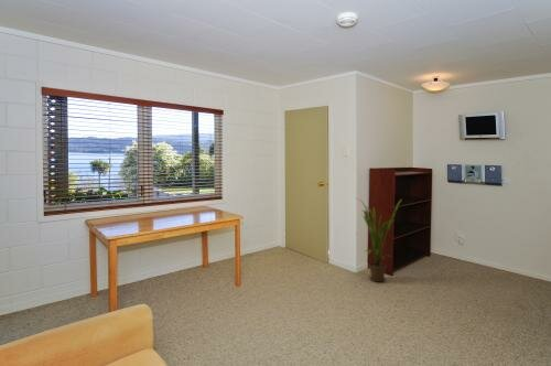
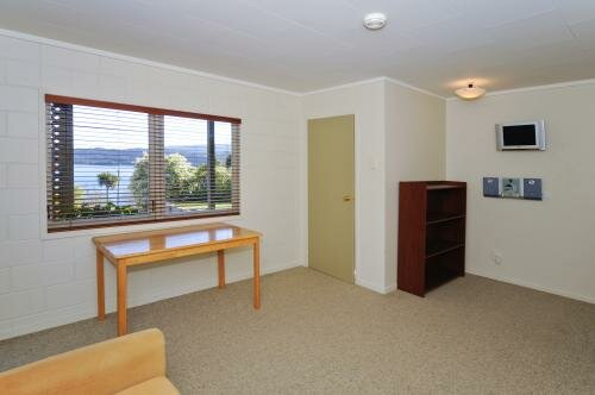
- house plant [354,196,403,282]
